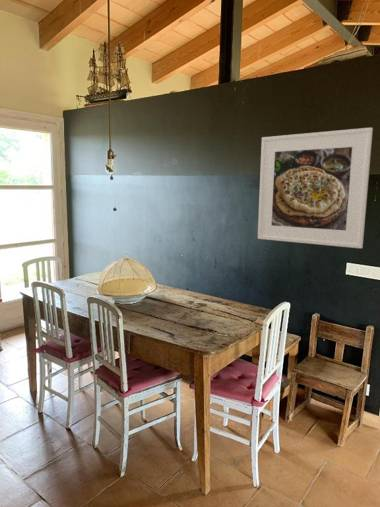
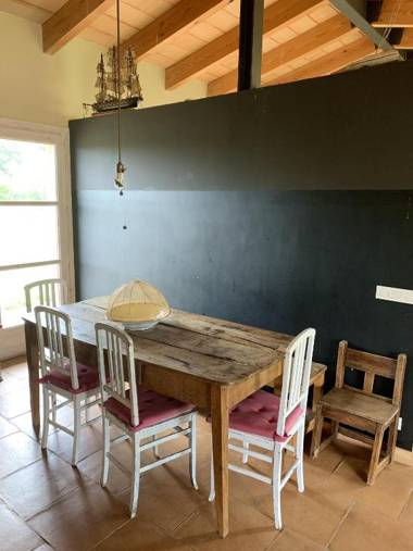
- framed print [257,127,374,249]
